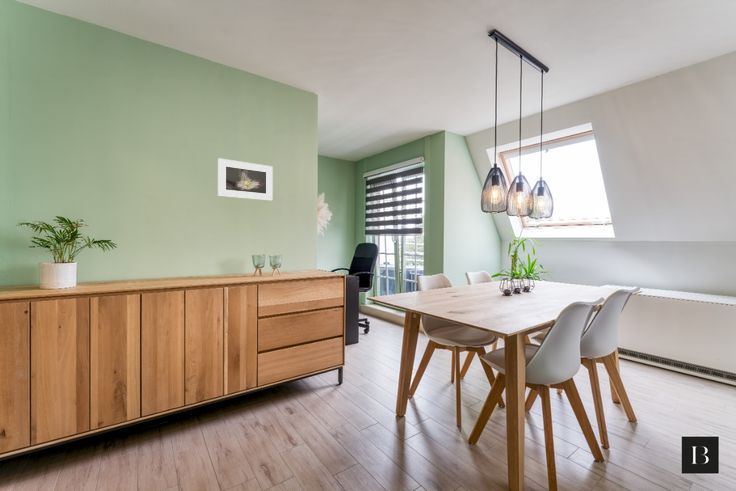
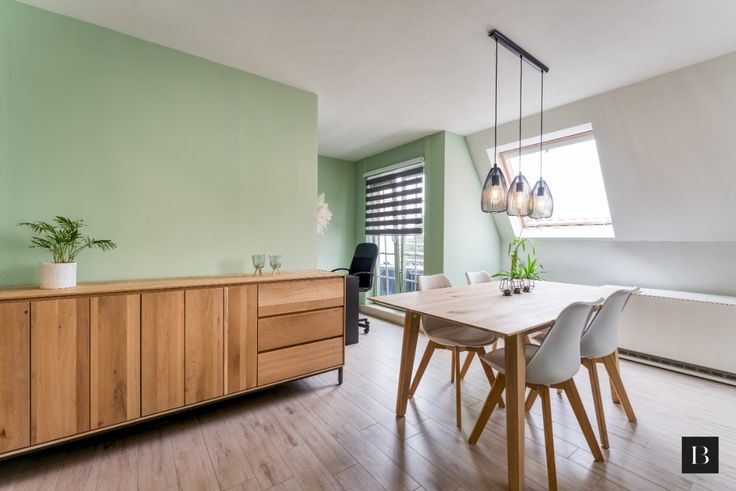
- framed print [217,158,274,202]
